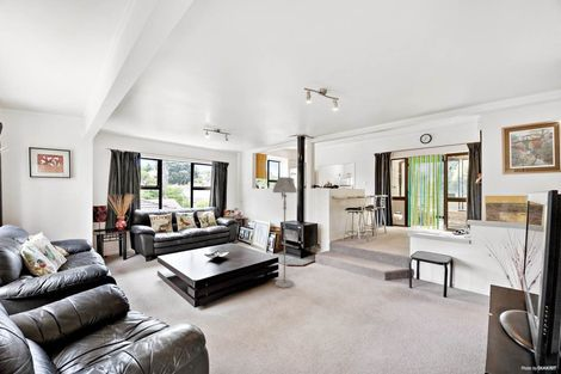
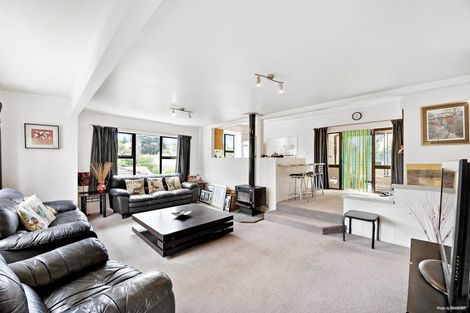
- floor lamp [272,176,298,289]
